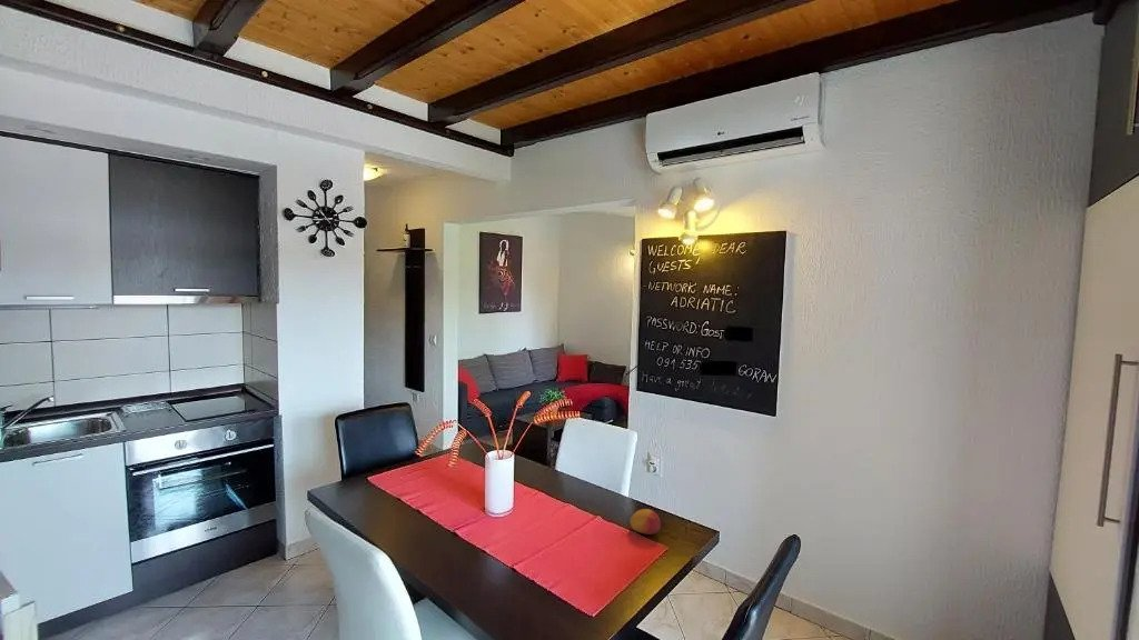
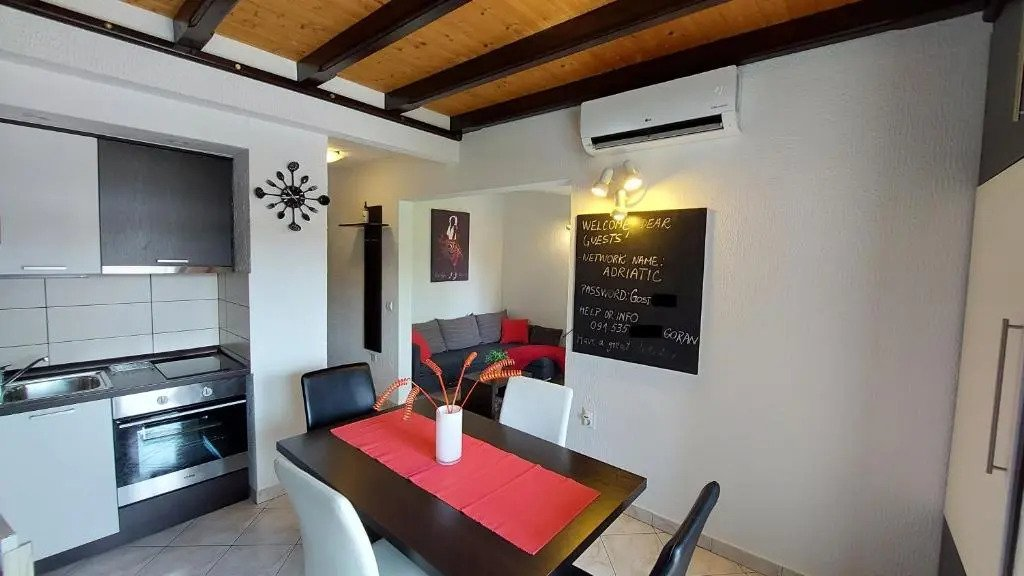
- fruit [630,508,662,536]
